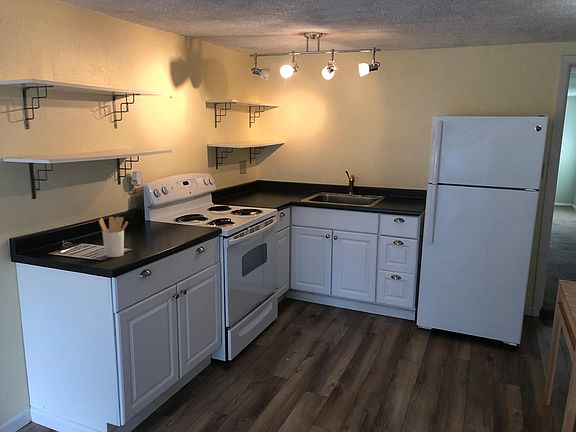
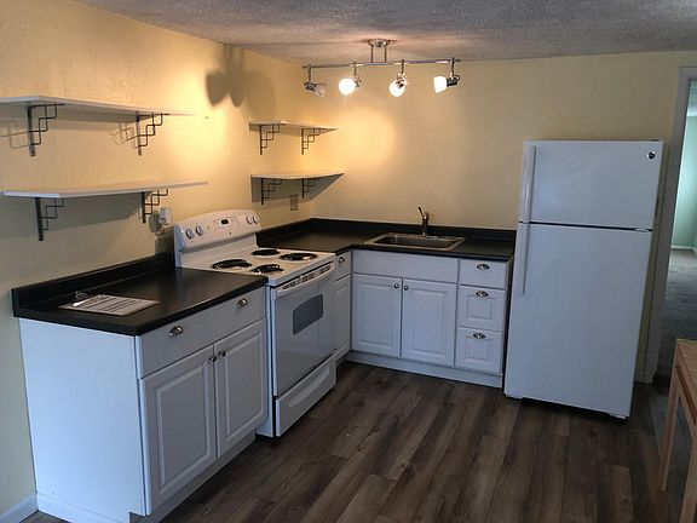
- utensil holder [98,216,129,258]
